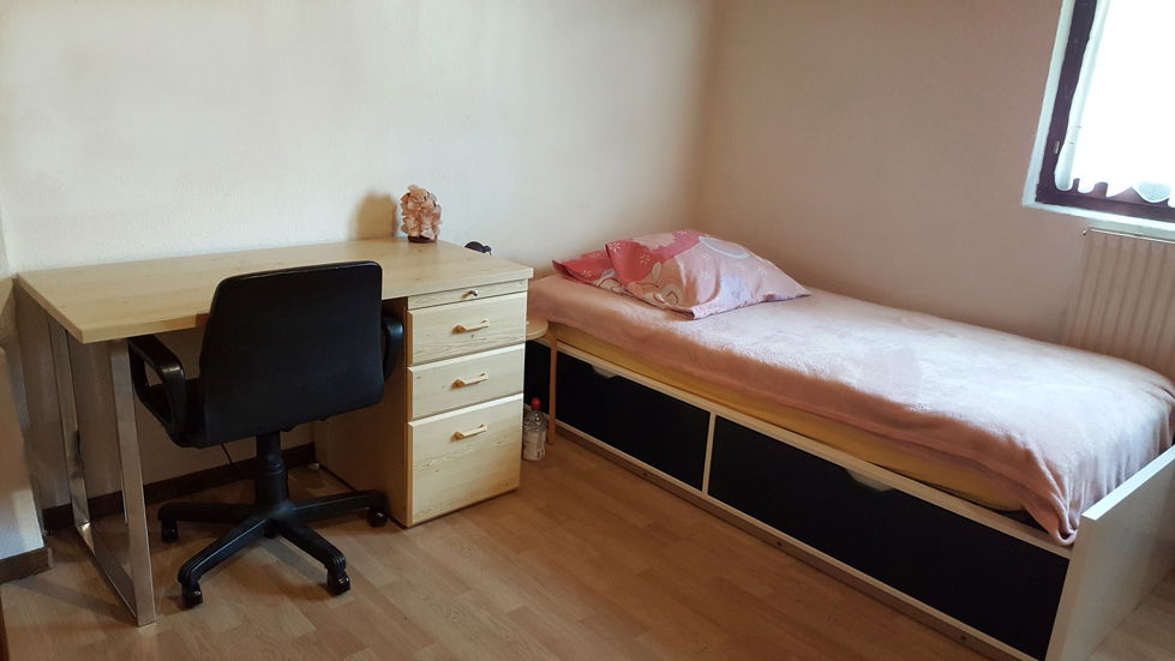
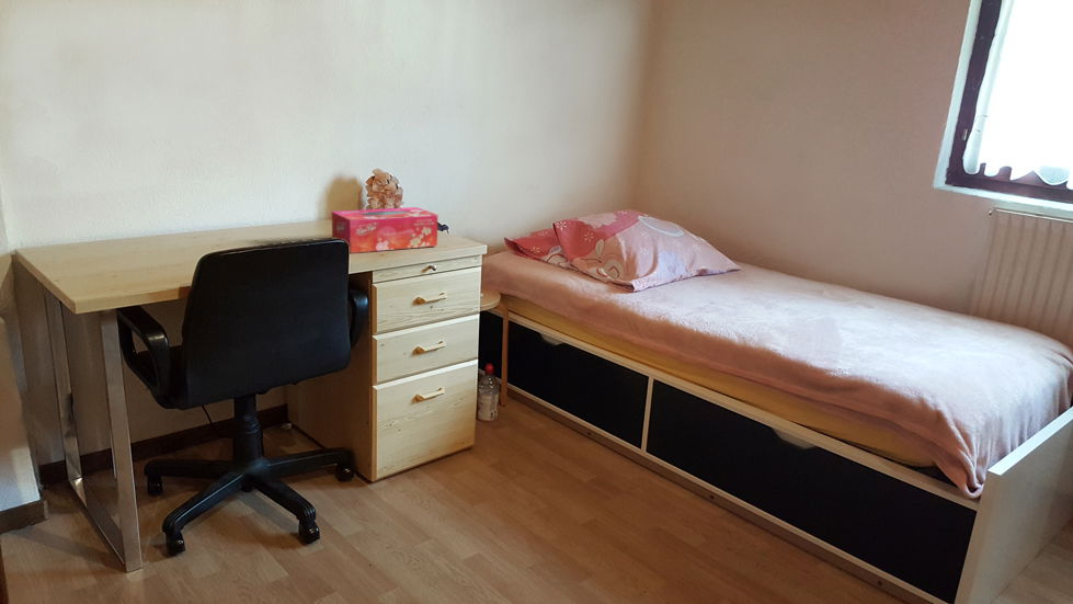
+ tissue box [331,206,438,254]
